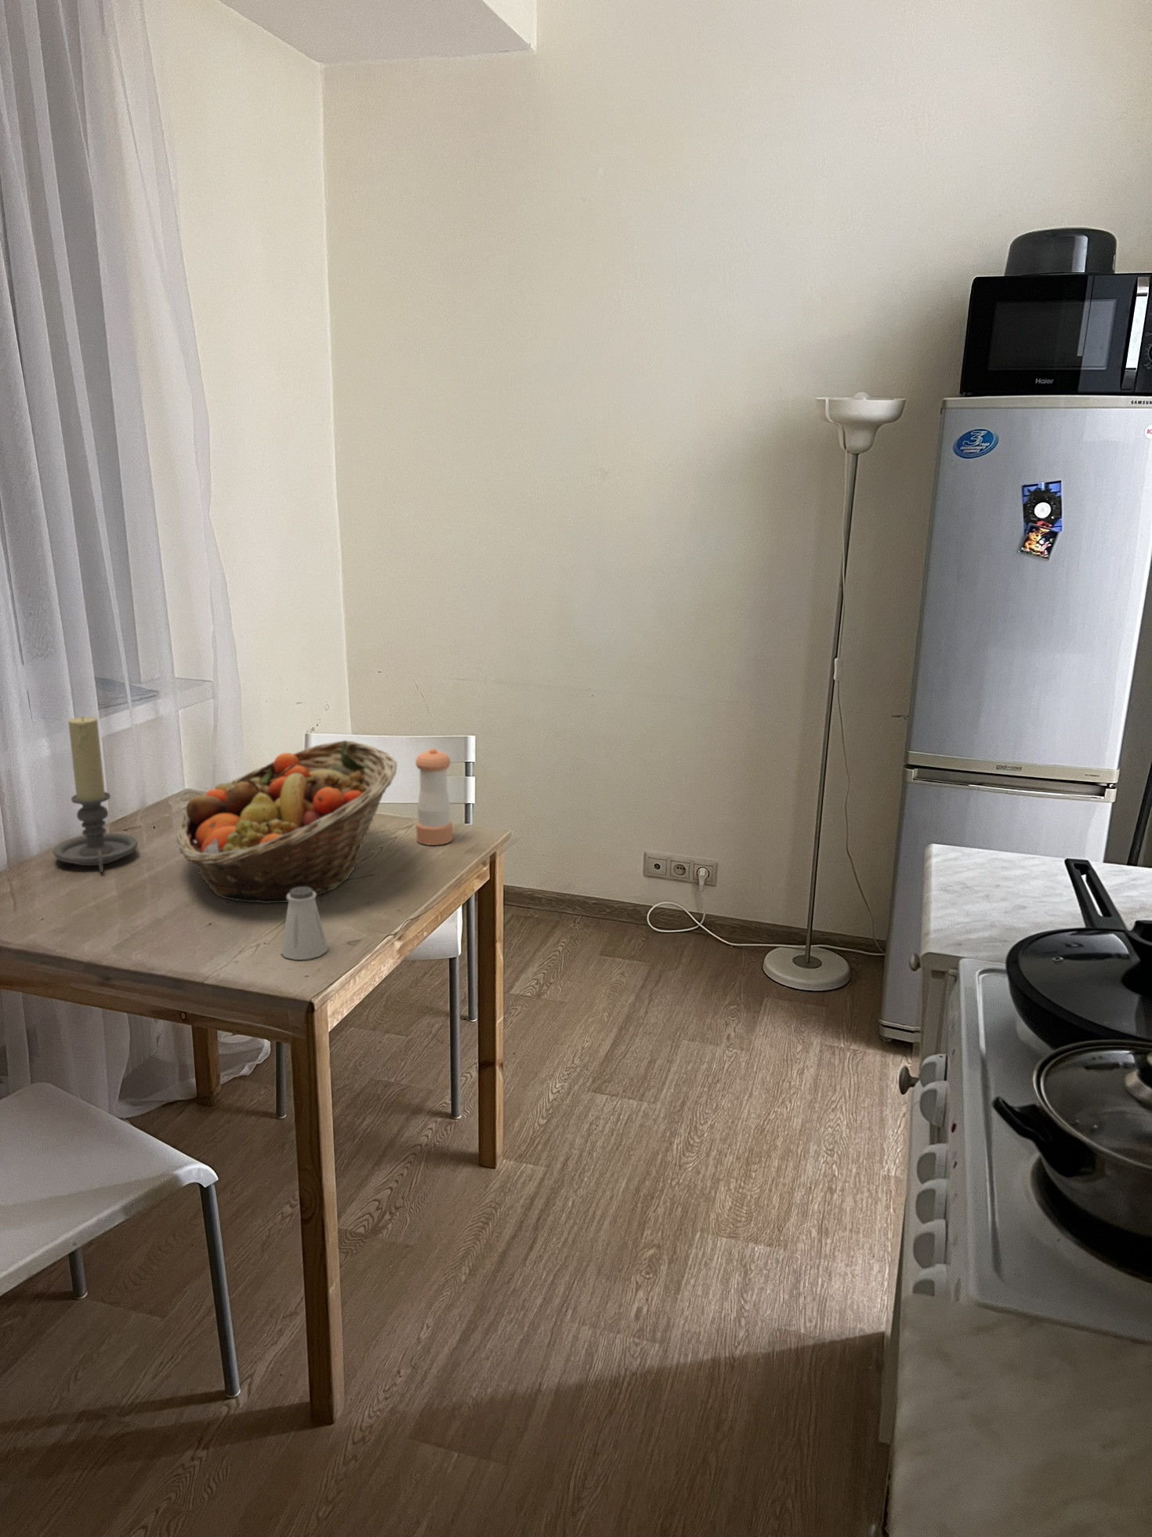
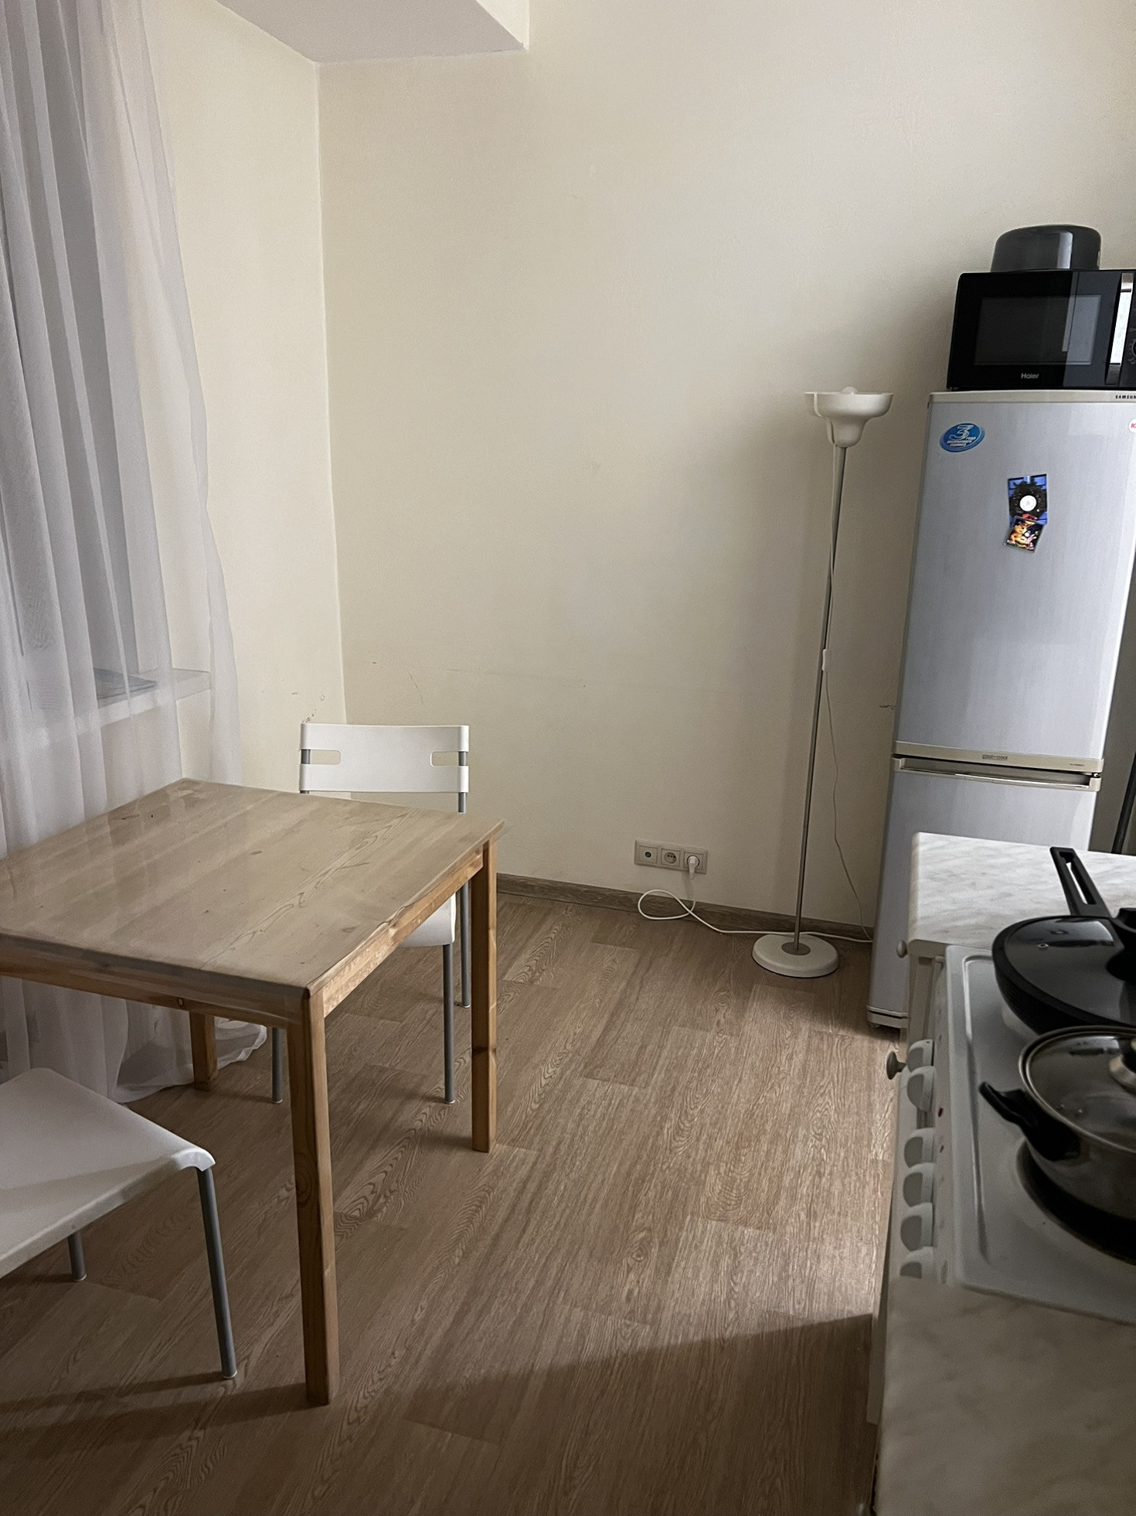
- pepper shaker [415,748,453,846]
- saltshaker [280,887,328,961]
- fruit basket [175,739,398,904]
- candle holder [52,715,139,873]
